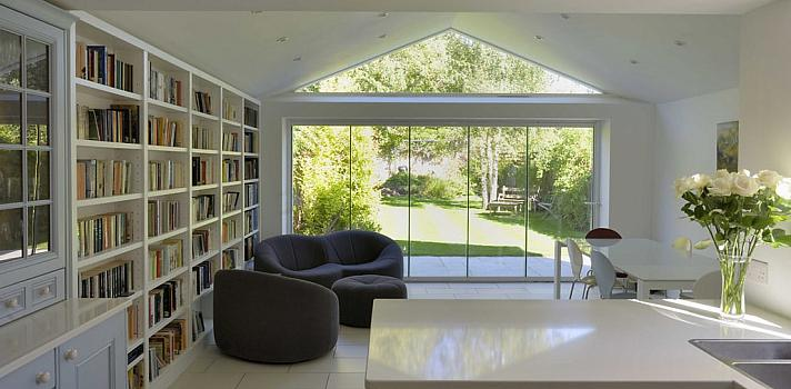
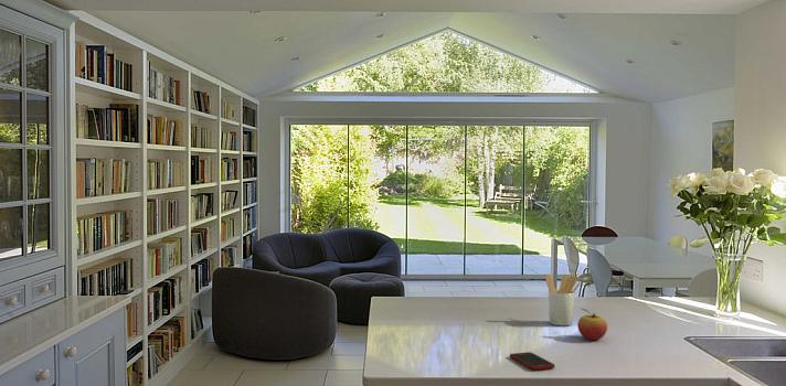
+ cell phone [509,351,555,371]
+ fruit [576,308,608,341]
+ utensil holder [544,274,581,326]
